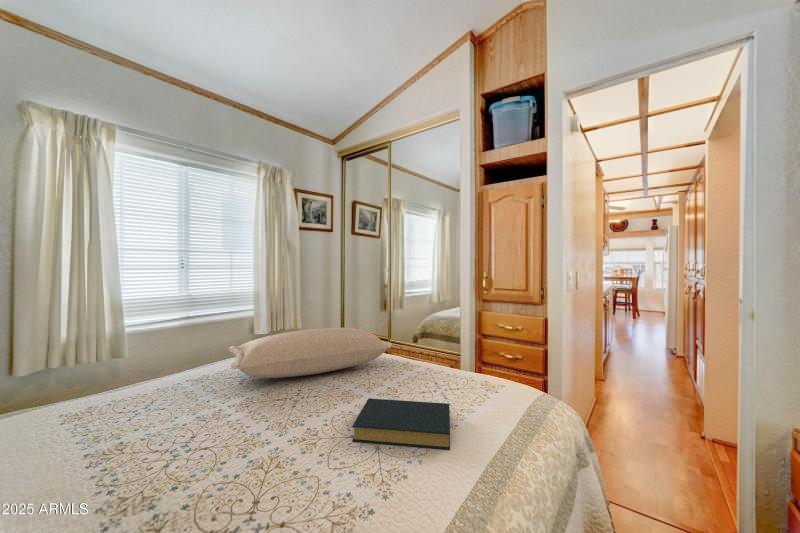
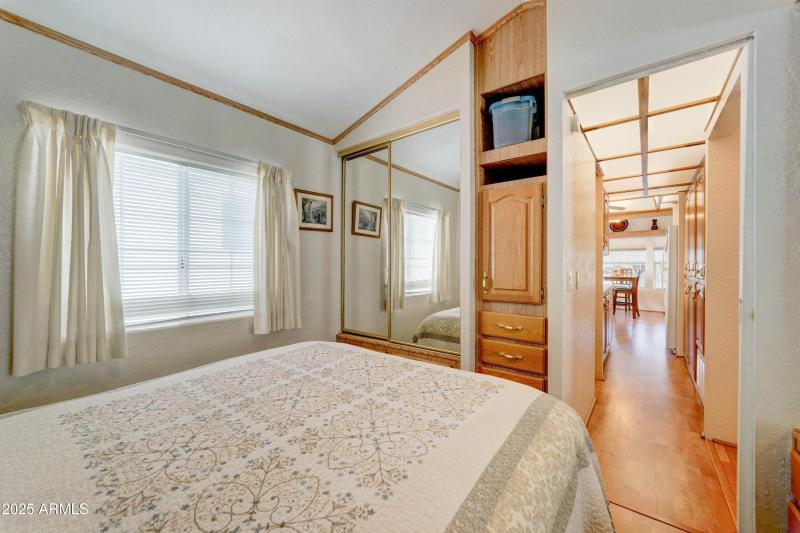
- pillow [228,327,393,379]
- hardback book [351,397,451,451]
